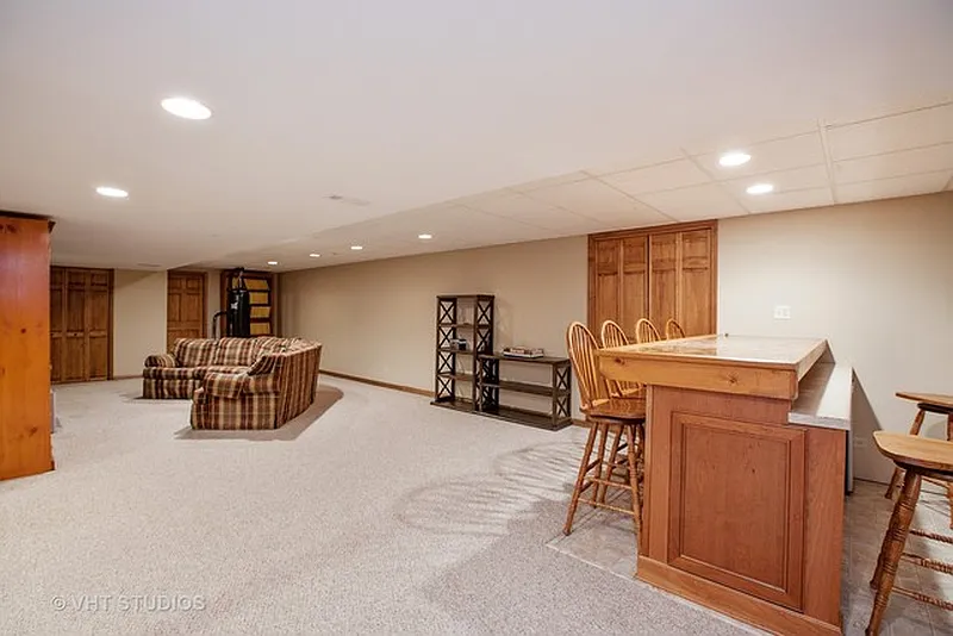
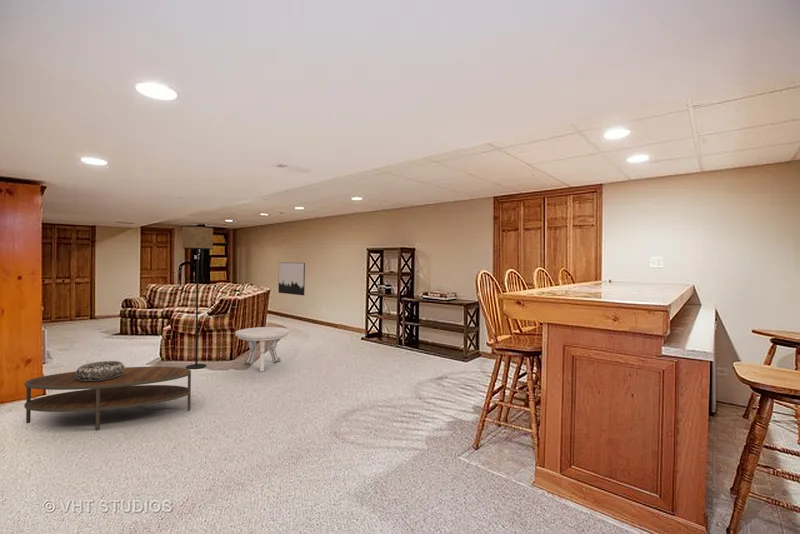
+ side table [234,326,290,373]
+ floor lamp [181,225,214,370]
+ wall art [277,262,306,296]
+ decorative bowl [75,360,125,381]
+ coffee table [23,366,192,431]
